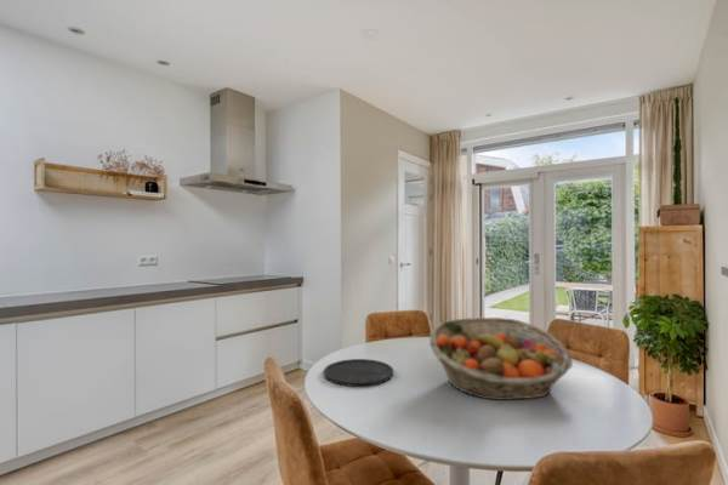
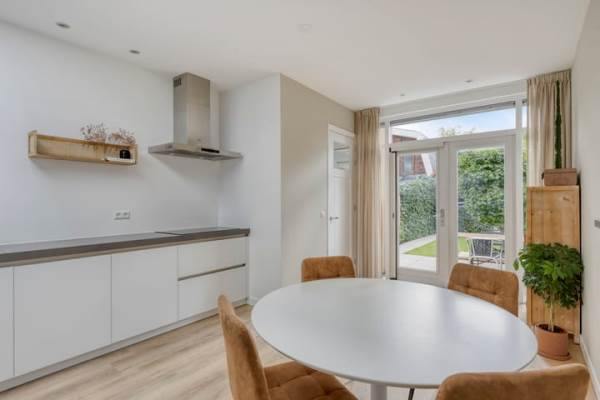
- plate [323,358,394,388]
- fruit basket [428,316,574,401]
